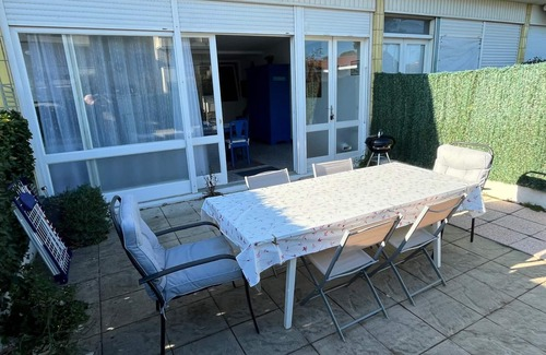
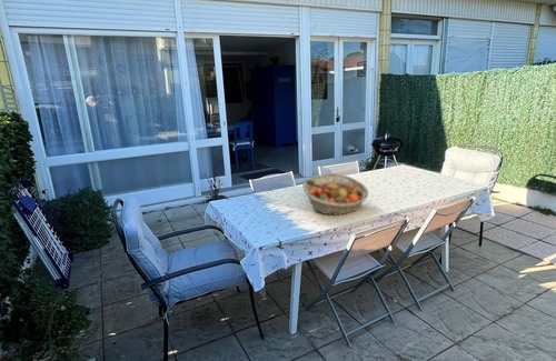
+ fruit basket [301,172,369,215]
